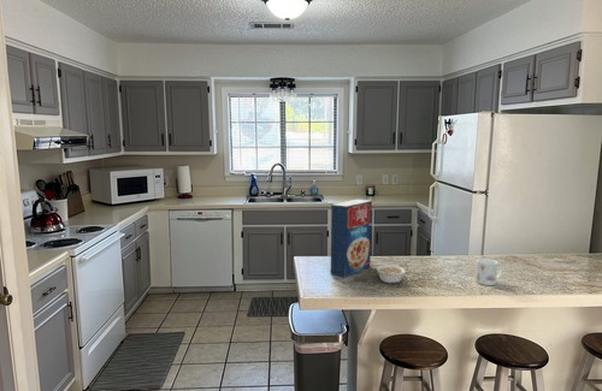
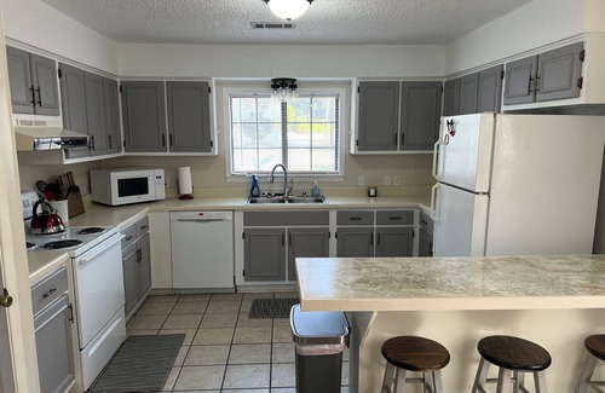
- legume [374,263,407,285]
- mug [474,257,503,286]
- cereal box [330,199,373,279]
